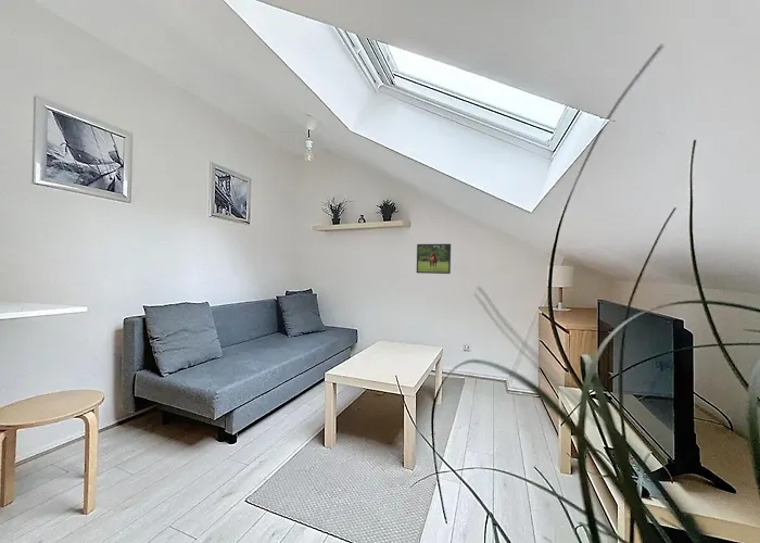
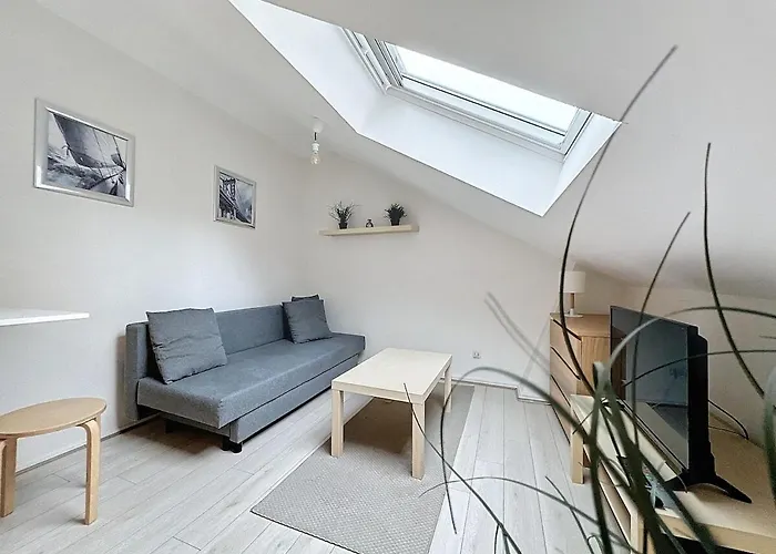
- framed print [416,243,452,275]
